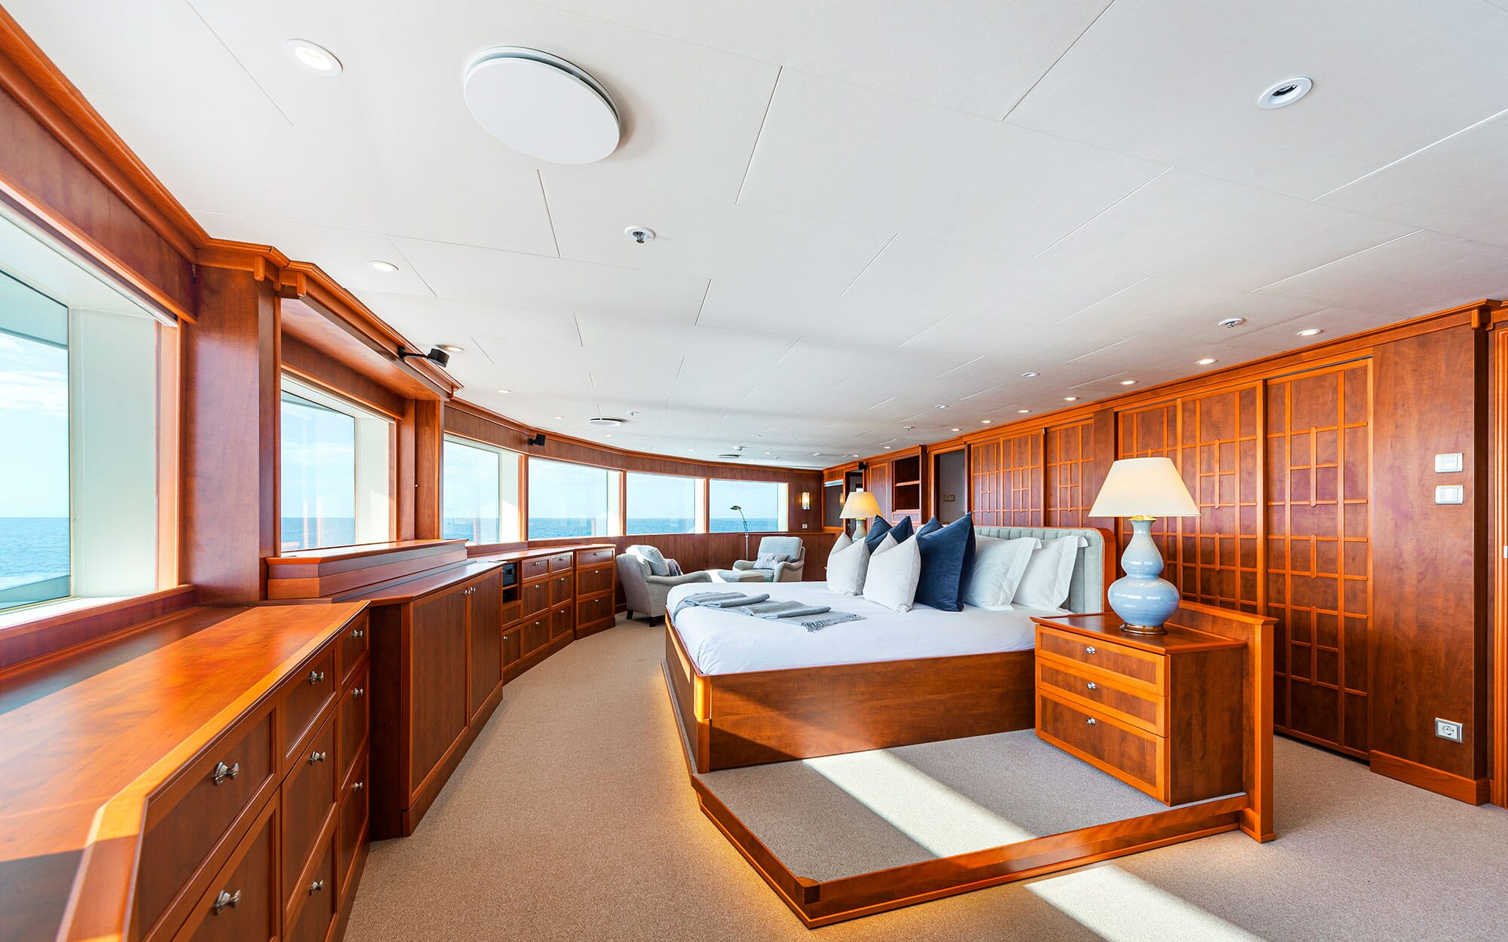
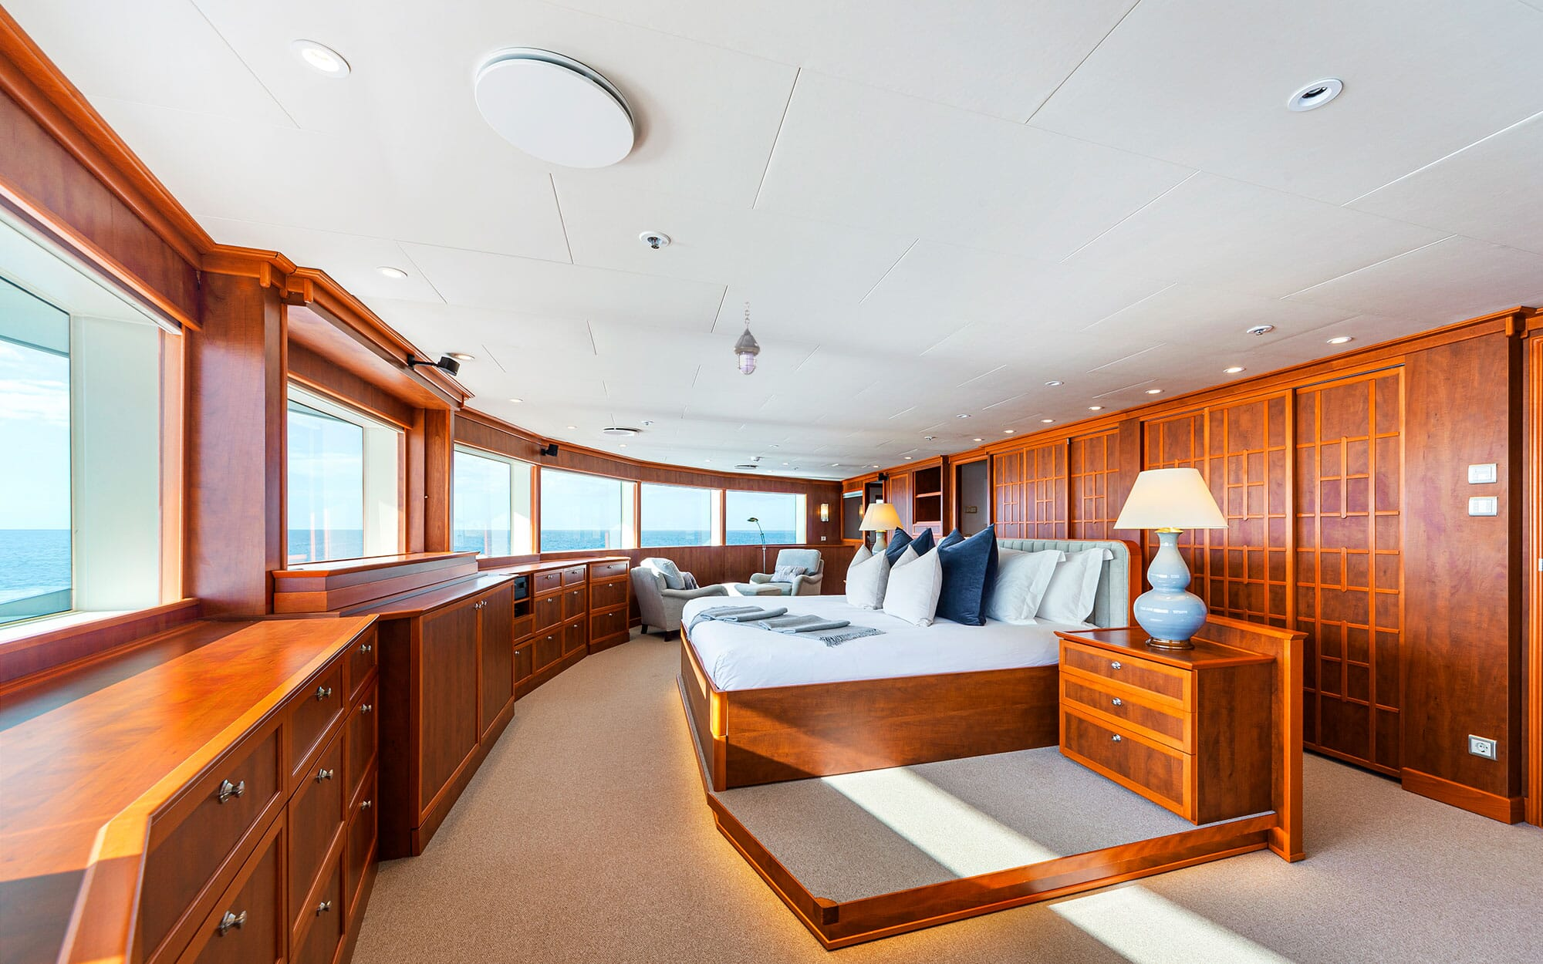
+ hanging lantern [733,297,761,375]
